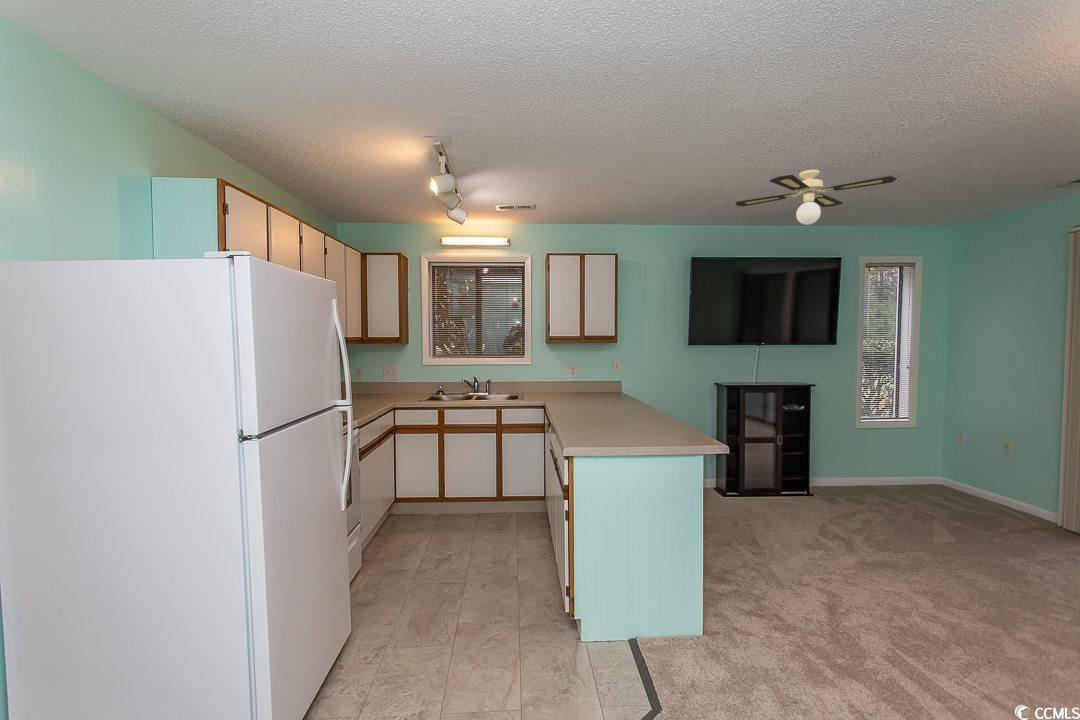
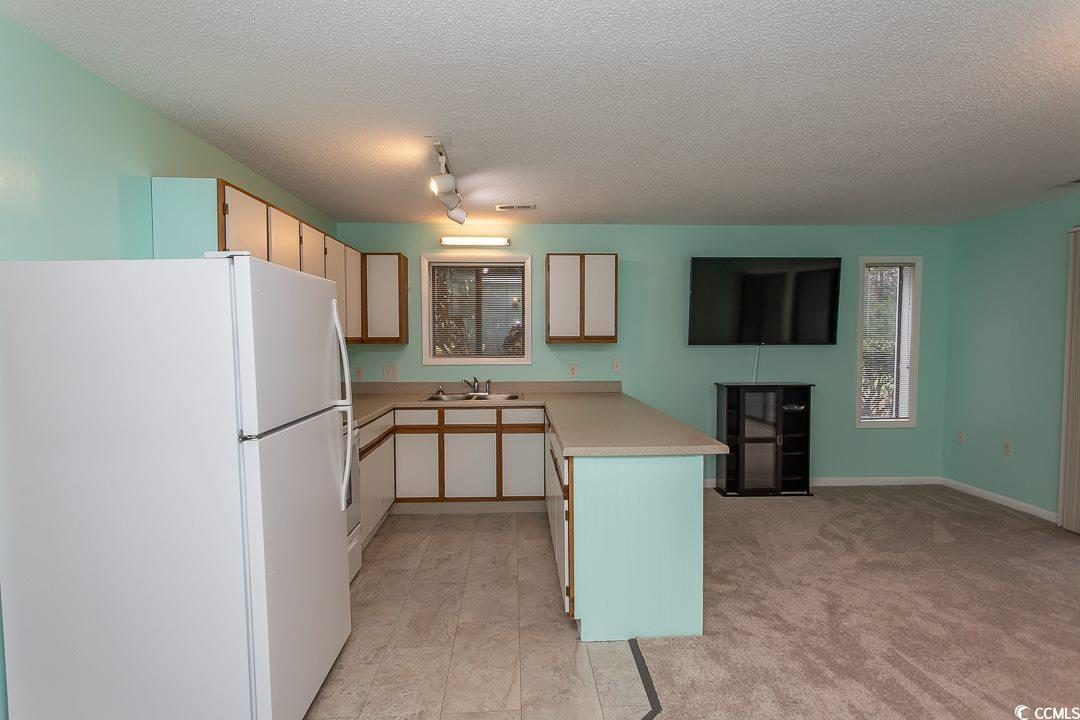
- ceiling fan [735,169,898,226]
